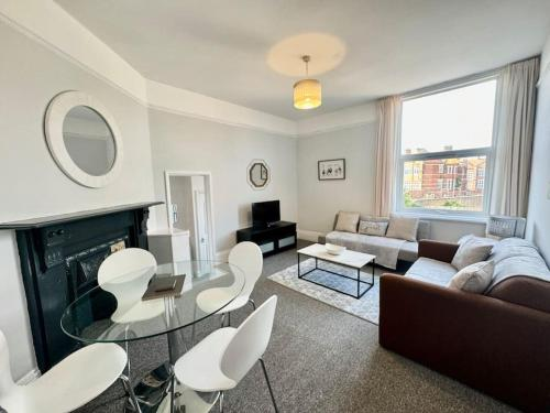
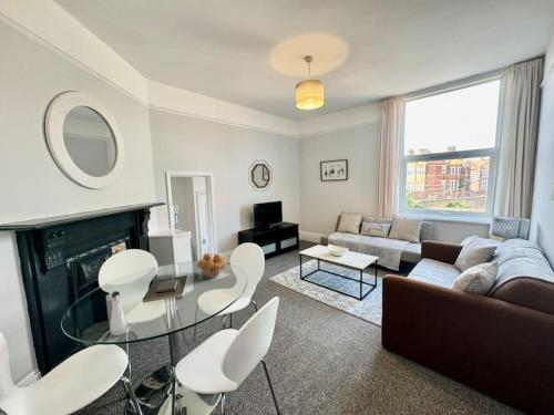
+ water bottle [105,290,129,338]
+ fruit basket [194,252,228,279]
